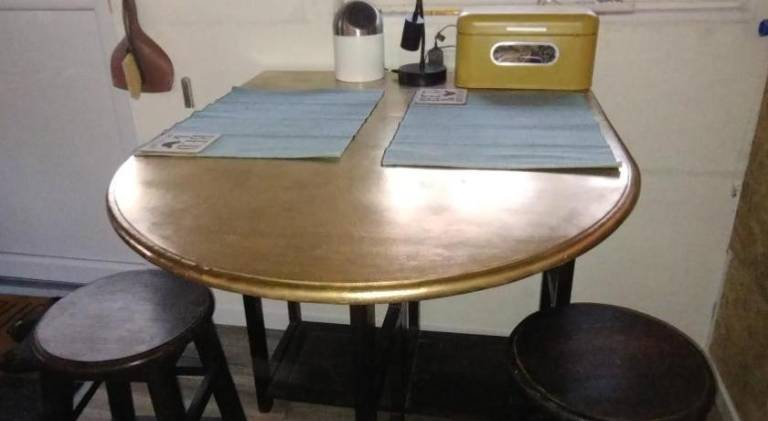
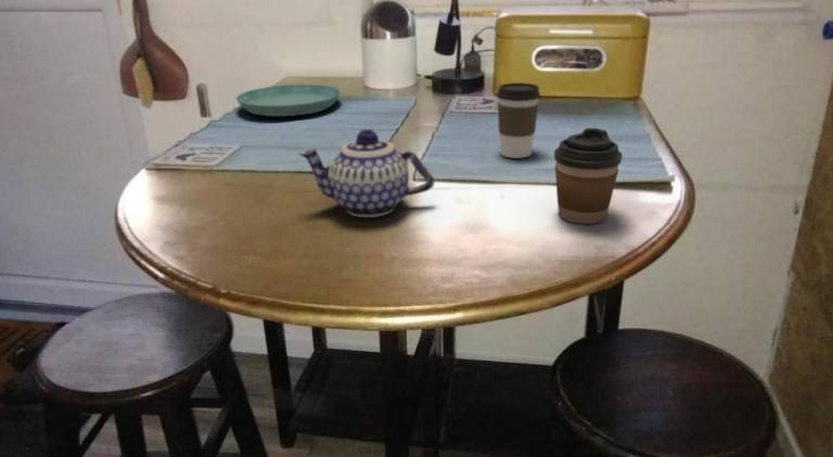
+ saucer [235,84,342,117]
+ teapot [297,128,436,218]
+ coffee cup [496,81,541,160]
+ coffee cup [553,127,624,225]
